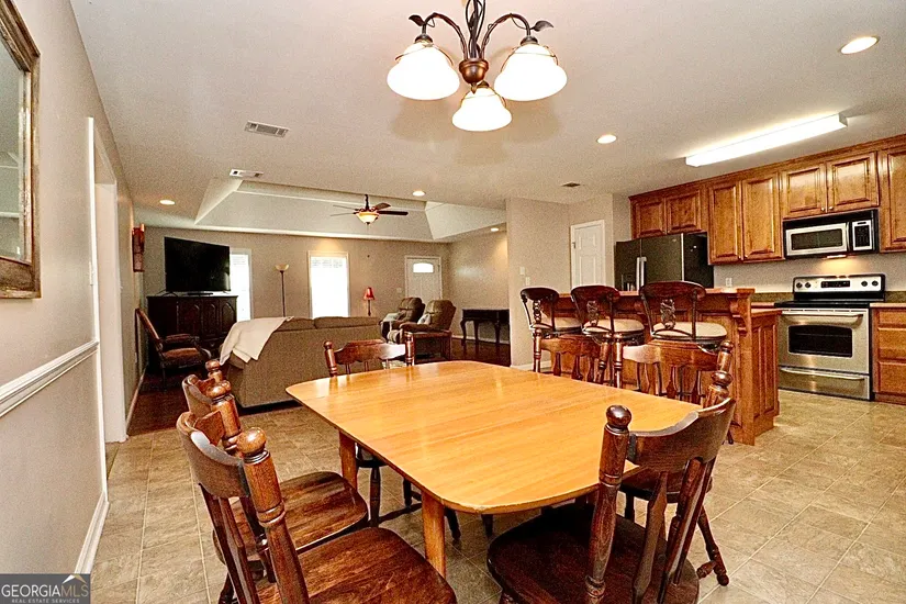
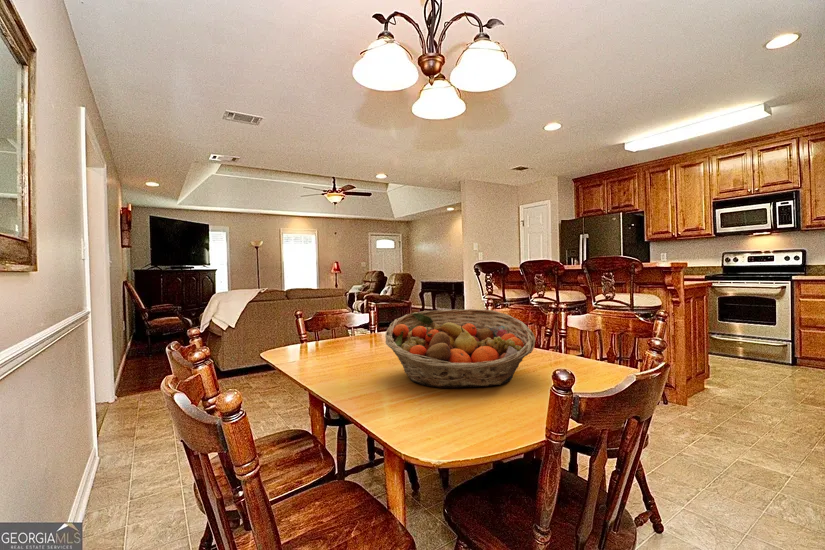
+ fruit basket [384,308,537,389]
